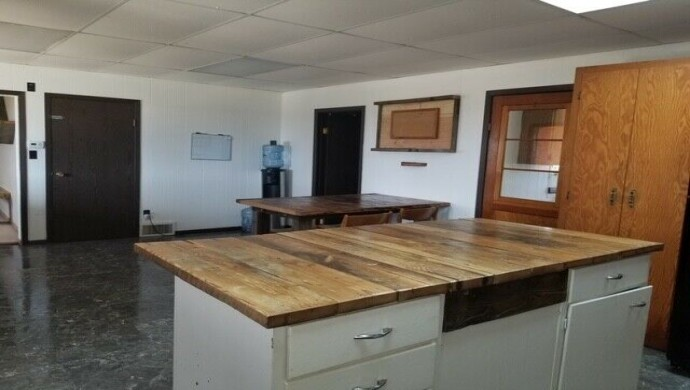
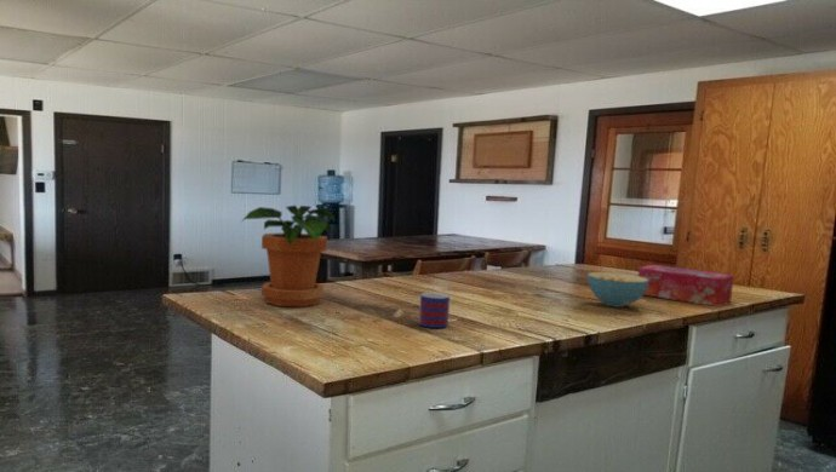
+ potted plant [240,205,336,309]
+ mug [418,292,451,329]
+ tissue box [637,264,735,309]
+ cereal bowl [586,271,648,309]
